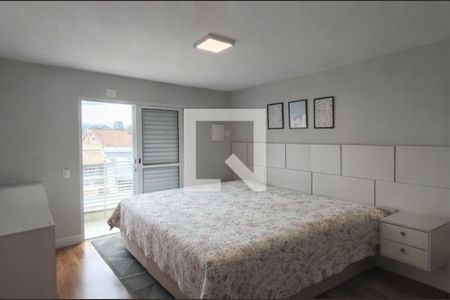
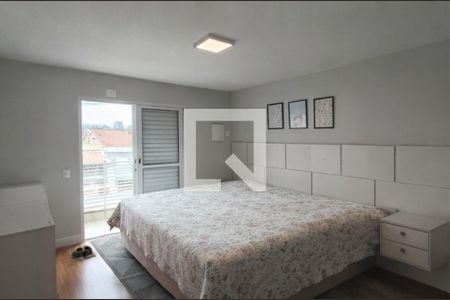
+ shoes [69,245,97,263]
